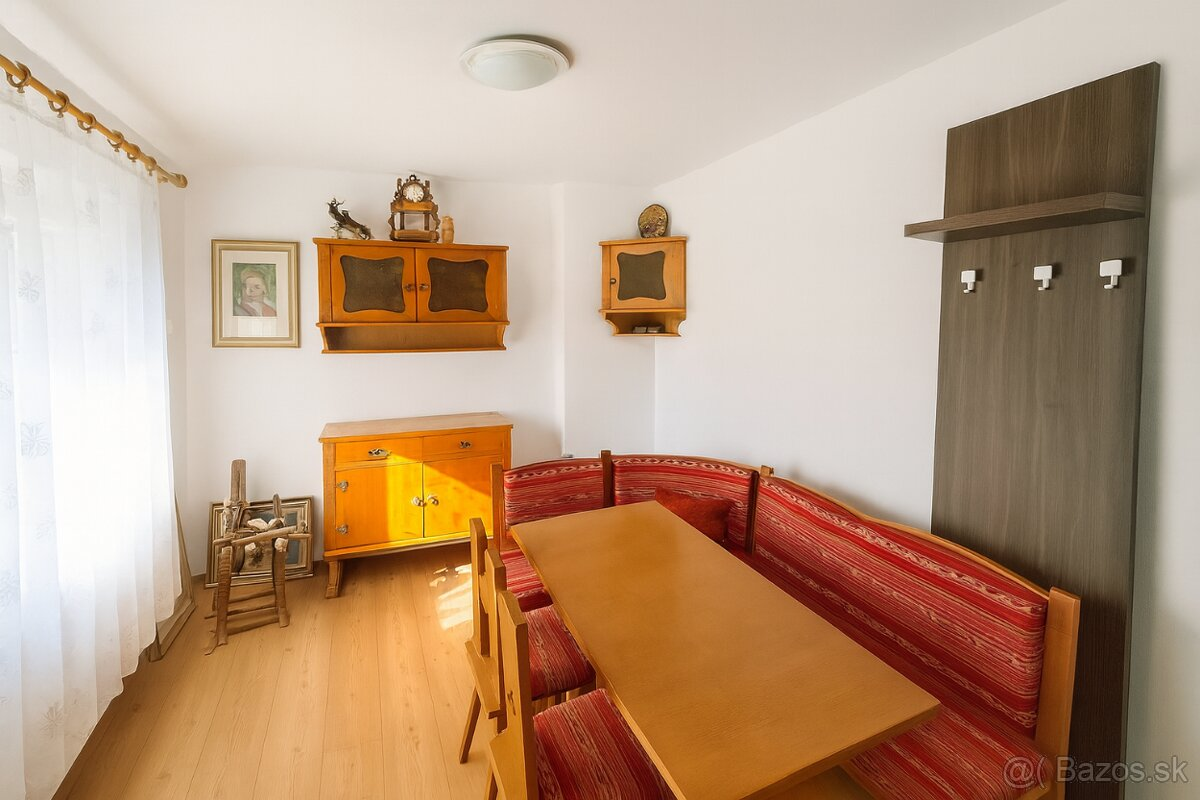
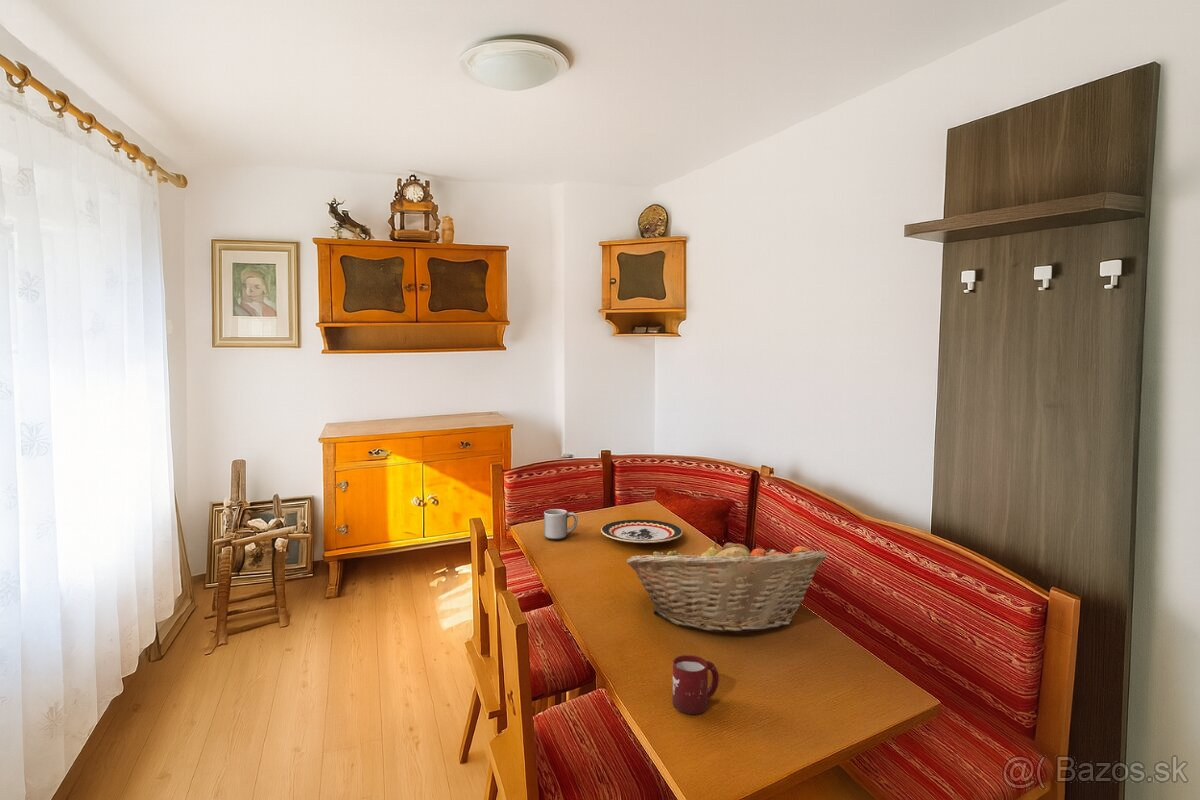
+ cup [671,654,720,715]
+ mug [543,508,579,540]
+ fruit basket [625,536,828,634]
+ plate [600,519,684,544]
